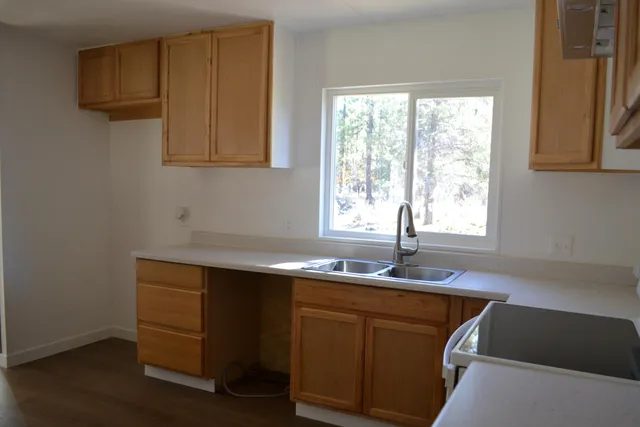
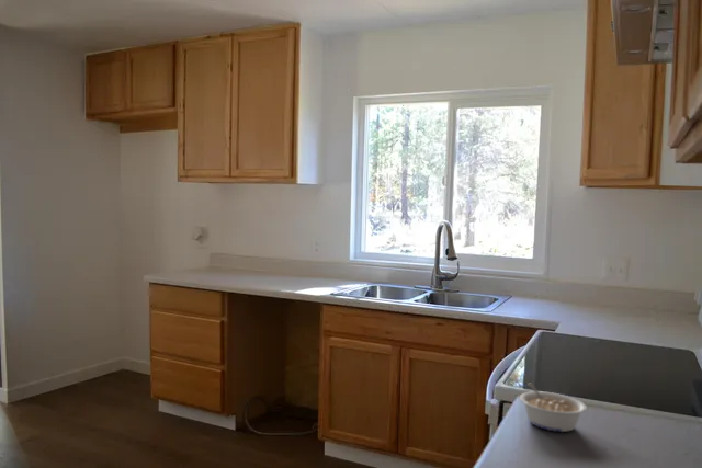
+ legume [519,383,588,433]
